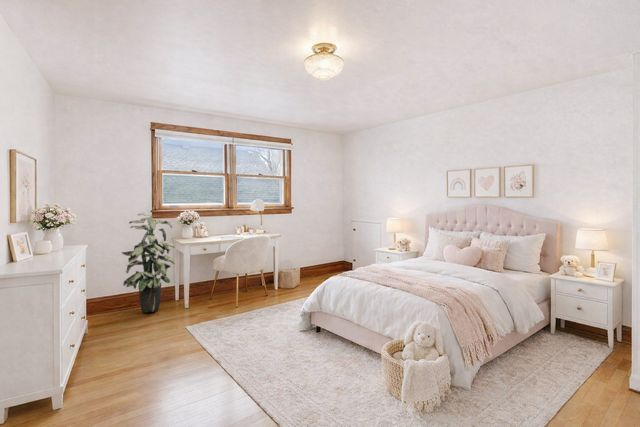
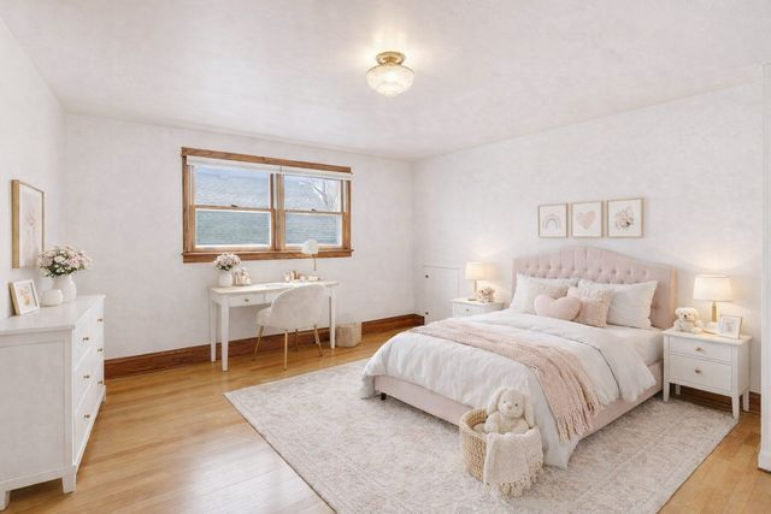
- indoor plant [121,212,176,313]
